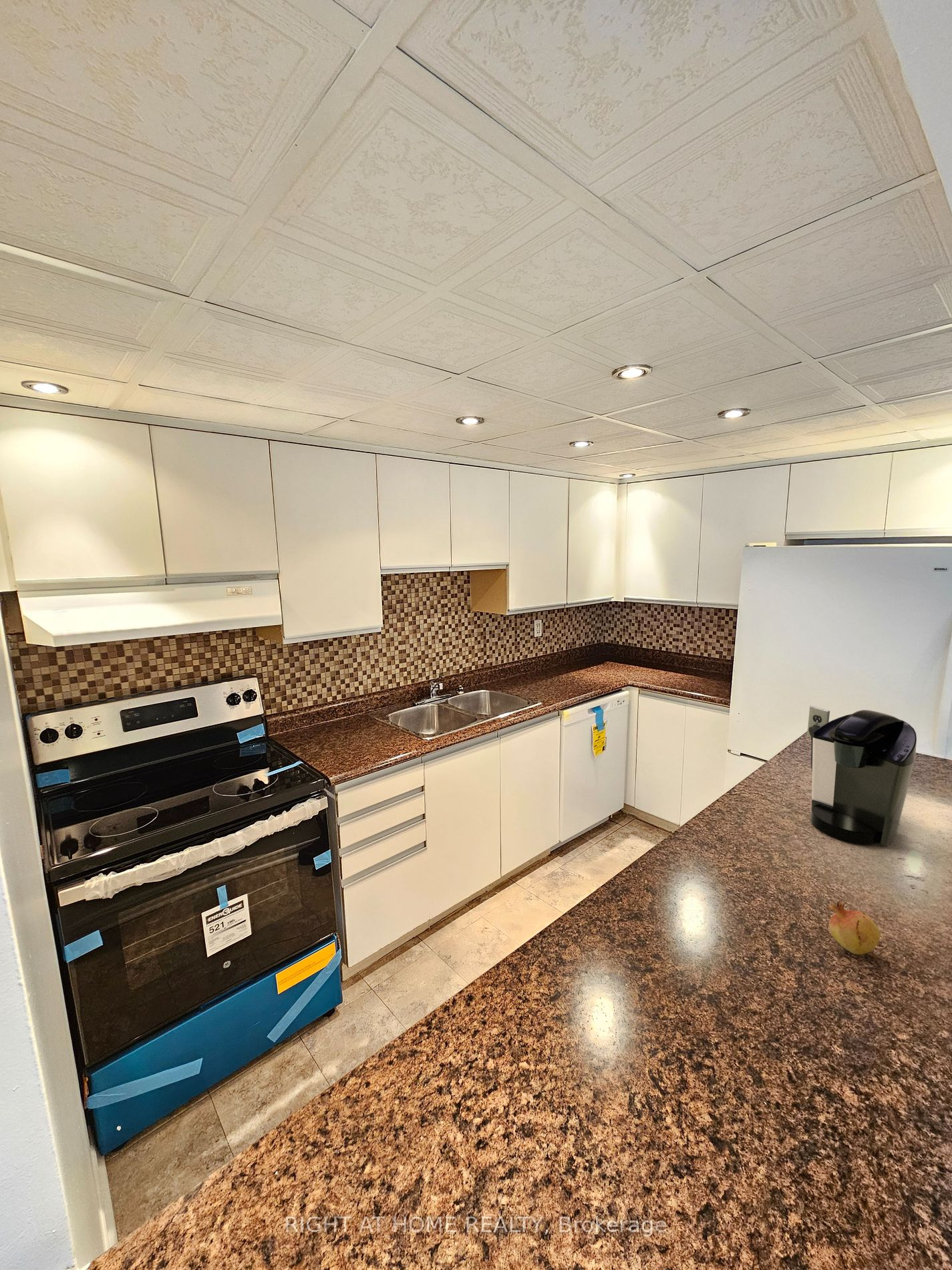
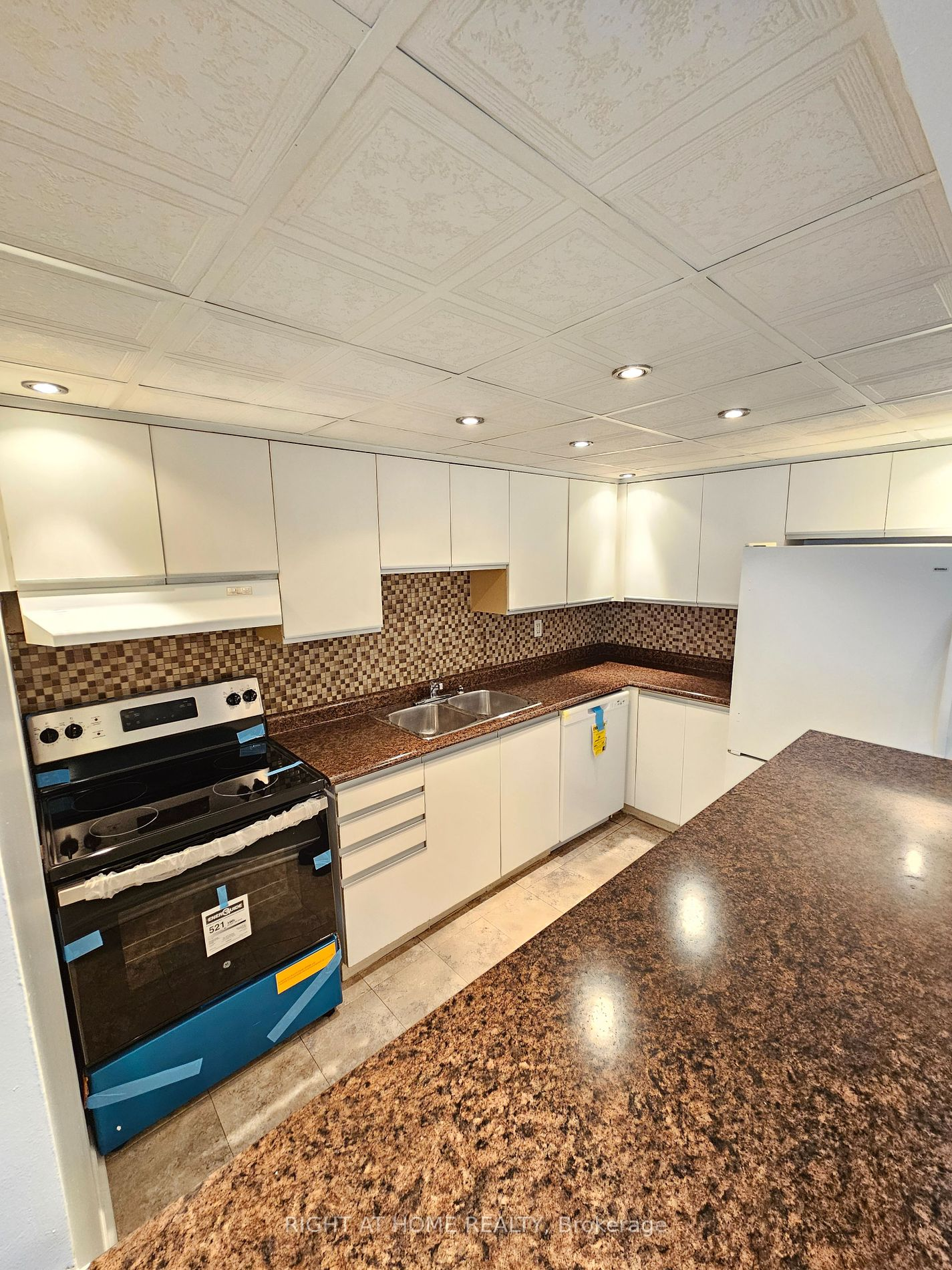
- fruit [826,900,883,961]
- coffee maker [806,705,917,847]
